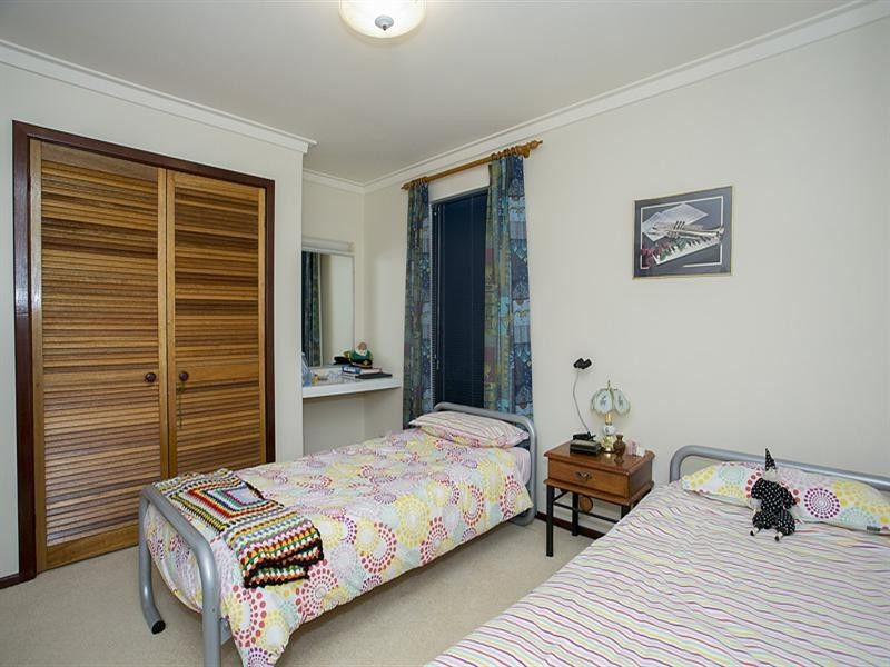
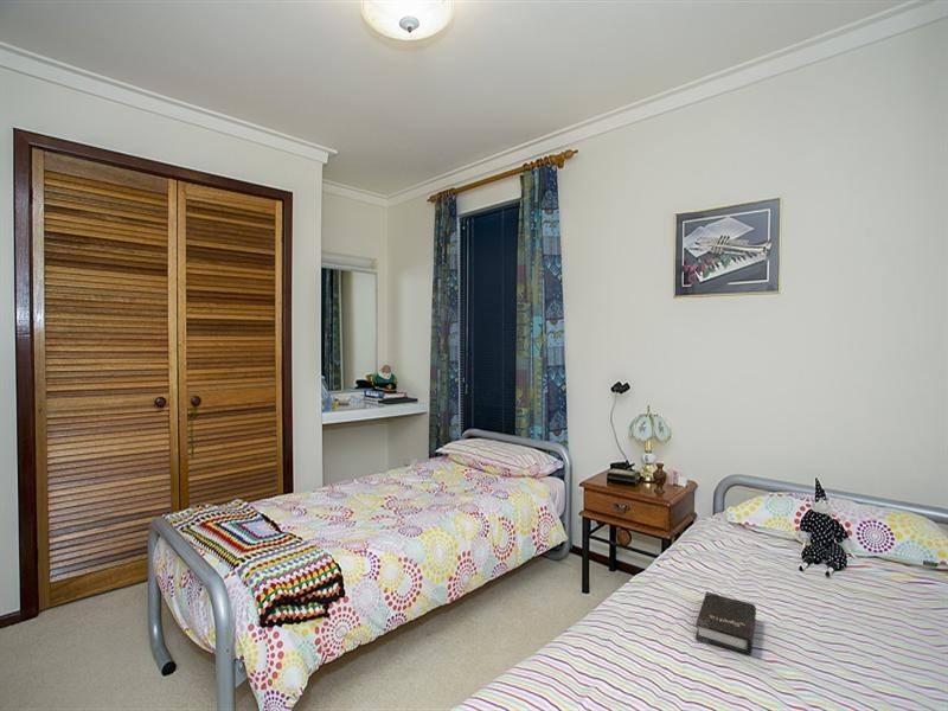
+ hardback book [694,590,757,656]
